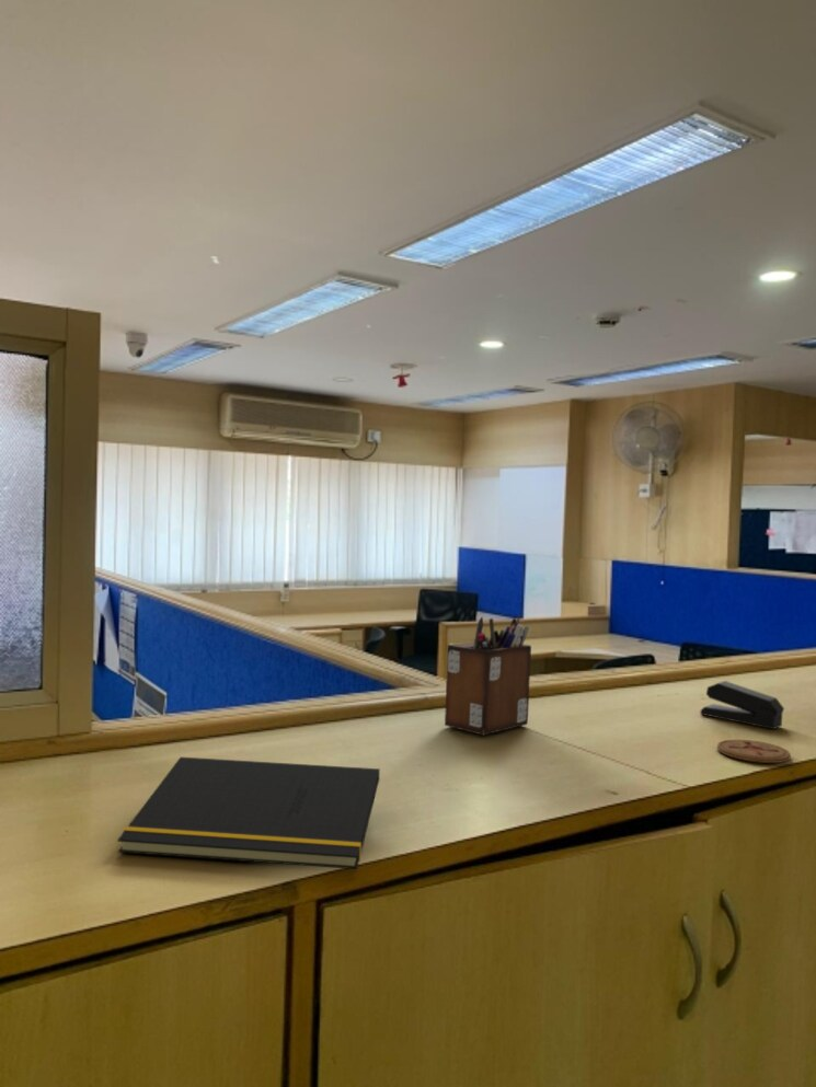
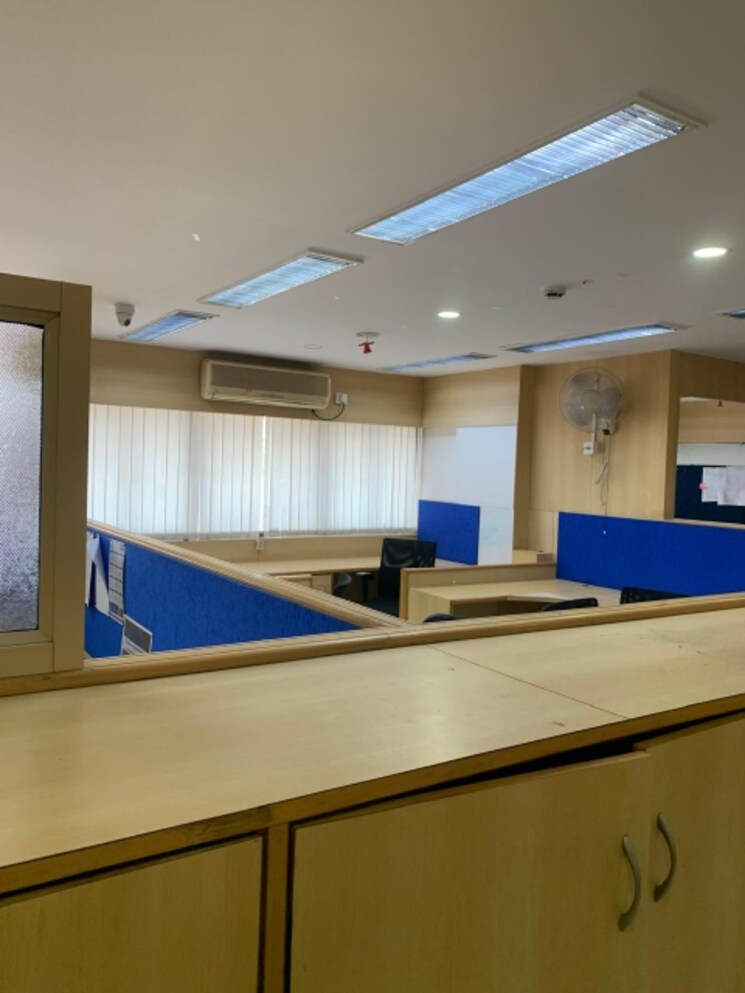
- coaster [716,739,792,764]
- stapler [699,680,785,730]
- notepad [116,756,381,870]
- desk organizer [444,615,532,736]
